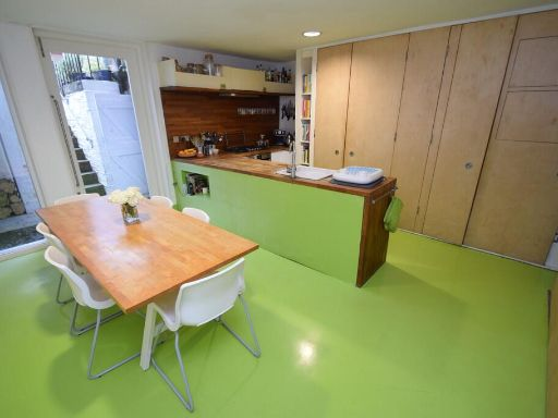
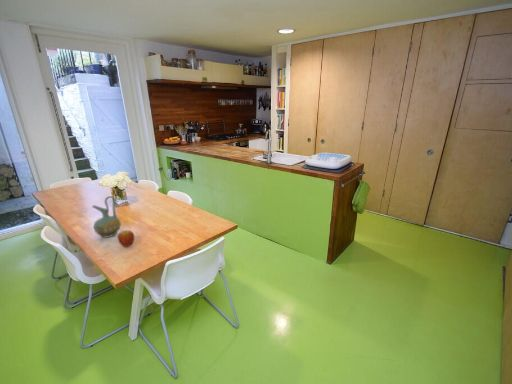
+ fruit [117,229,135,248]
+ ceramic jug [91,195,122,239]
